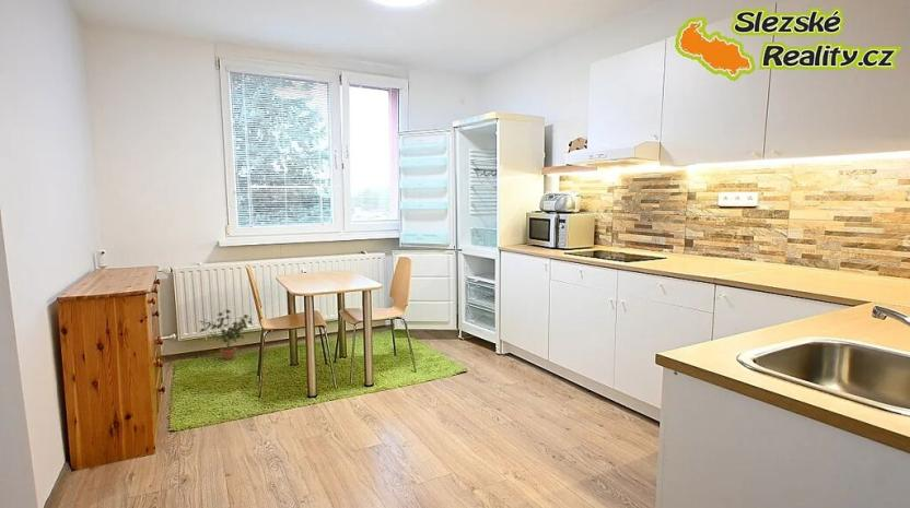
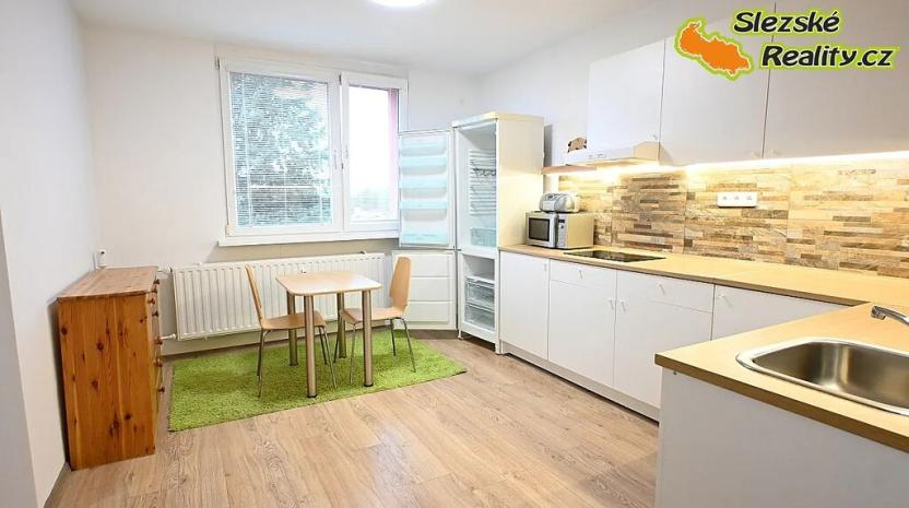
- potted plant [198,308,255,361]
